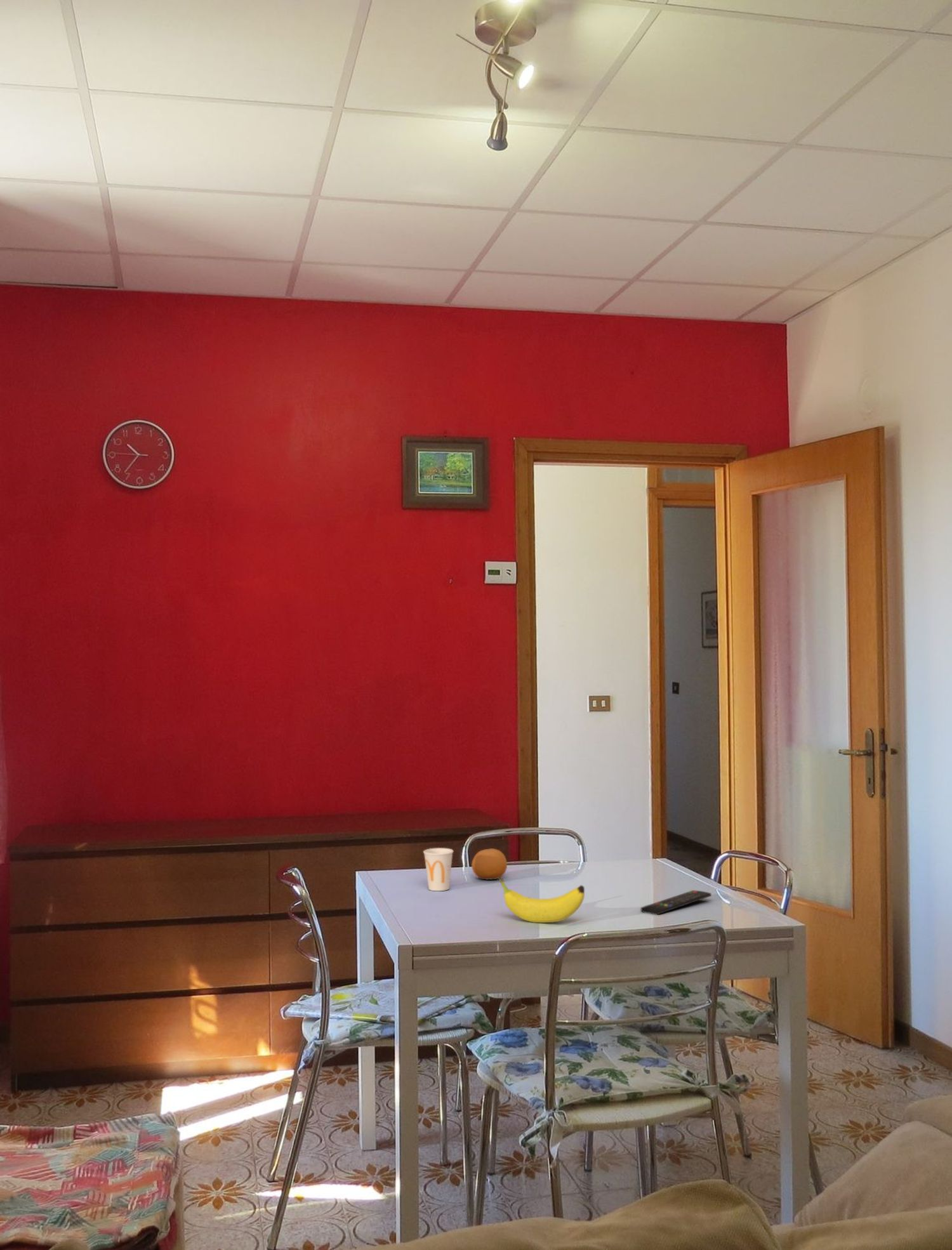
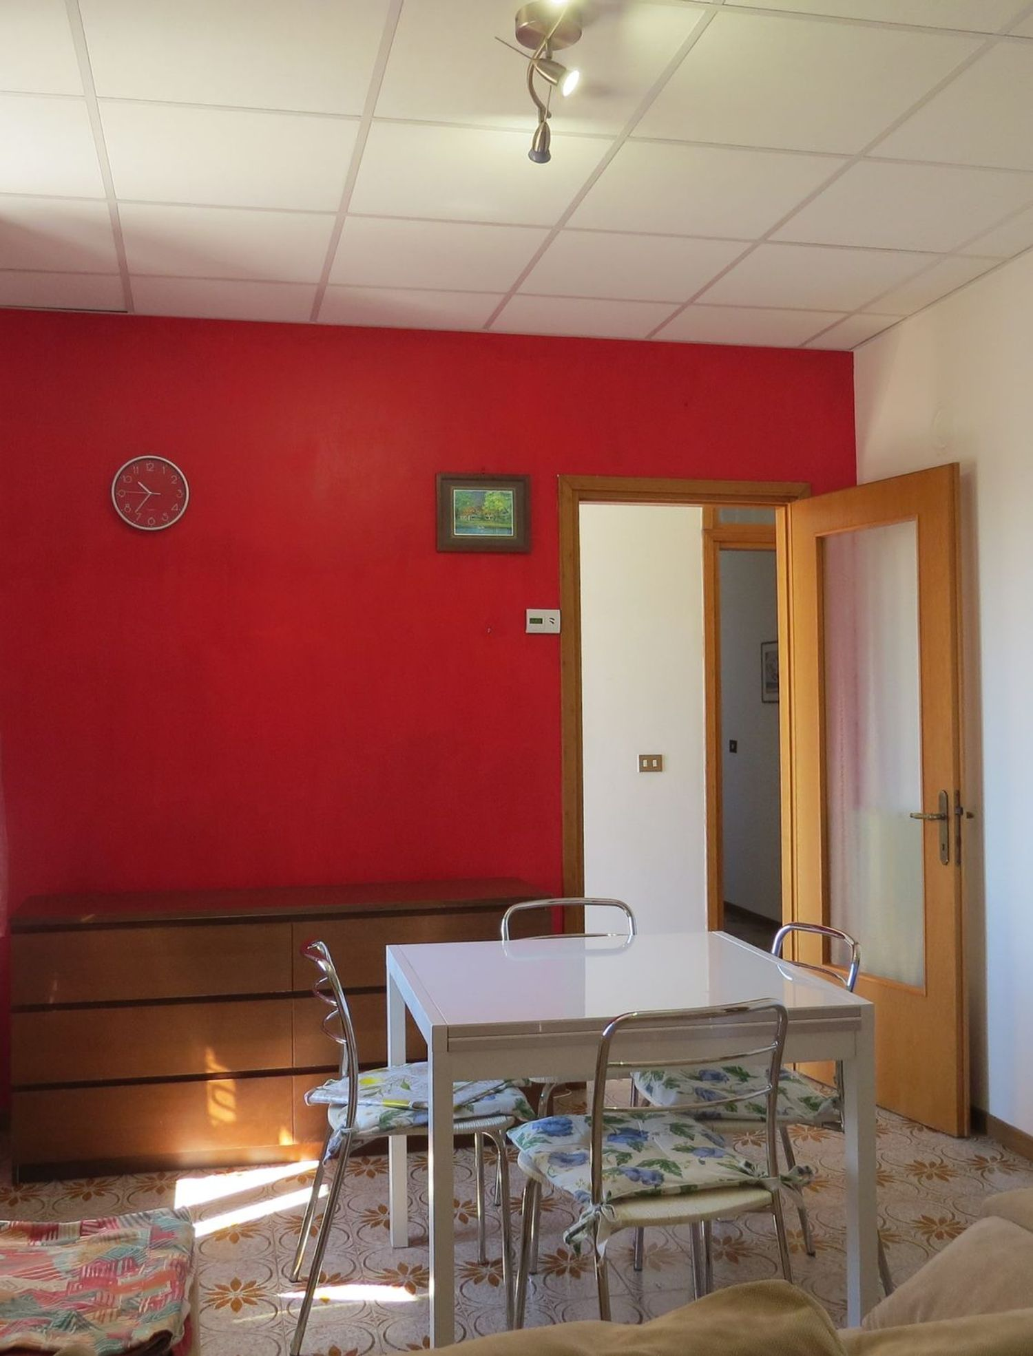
- fruit [471,848,508,880]
- remote control [640,890,712,916]
- fruit [498,876,585,923]
- cup [423,848,454,891]
